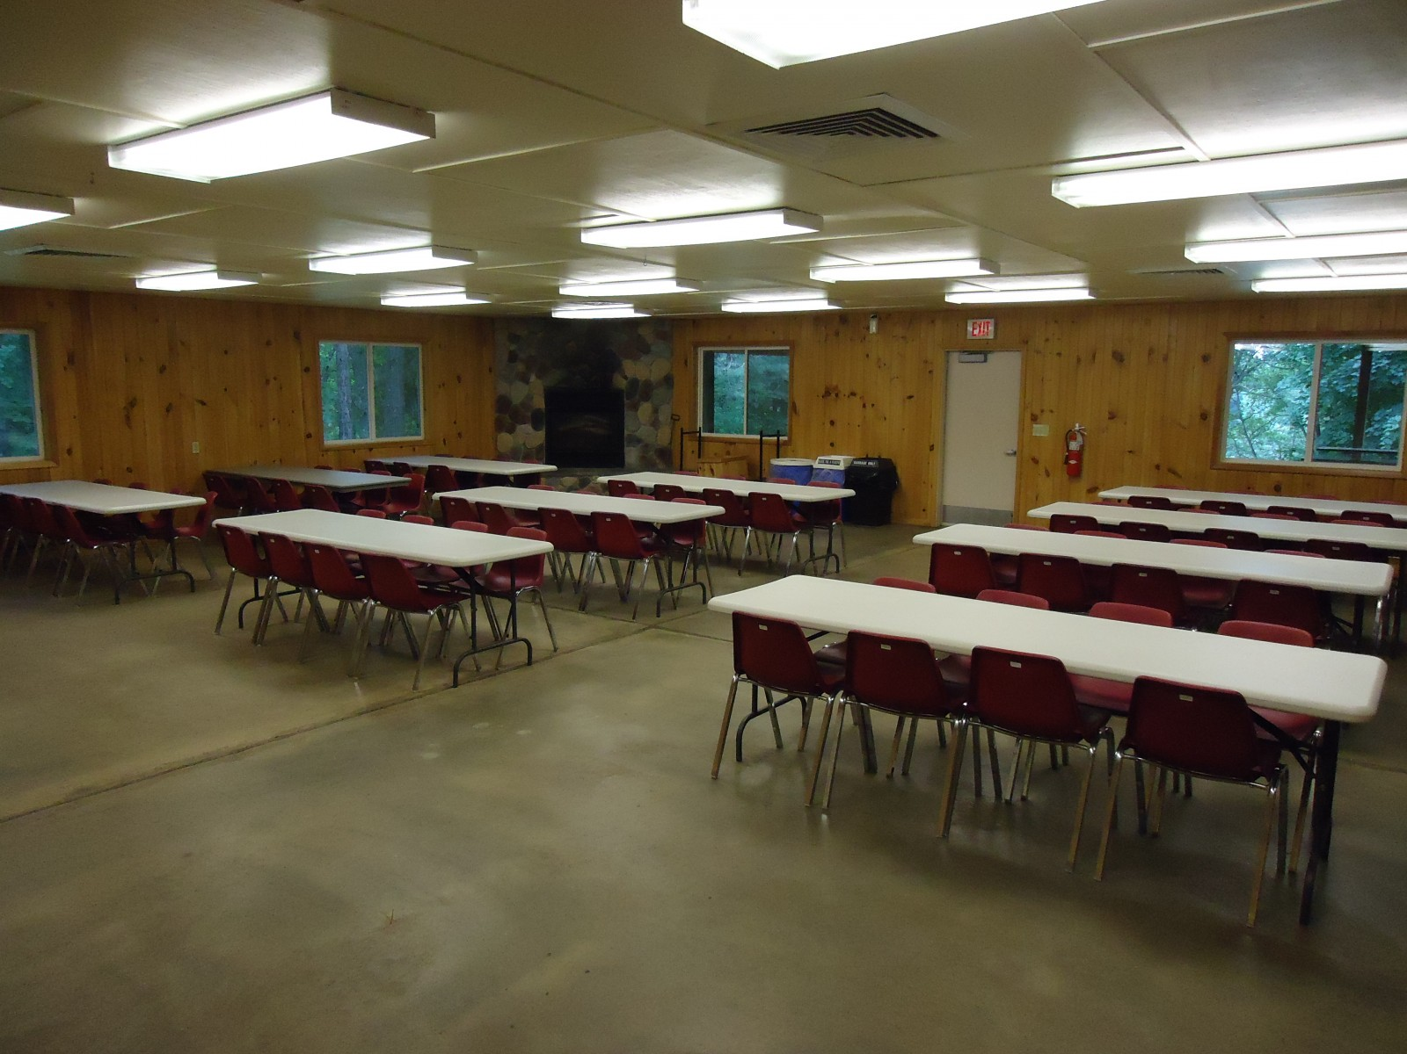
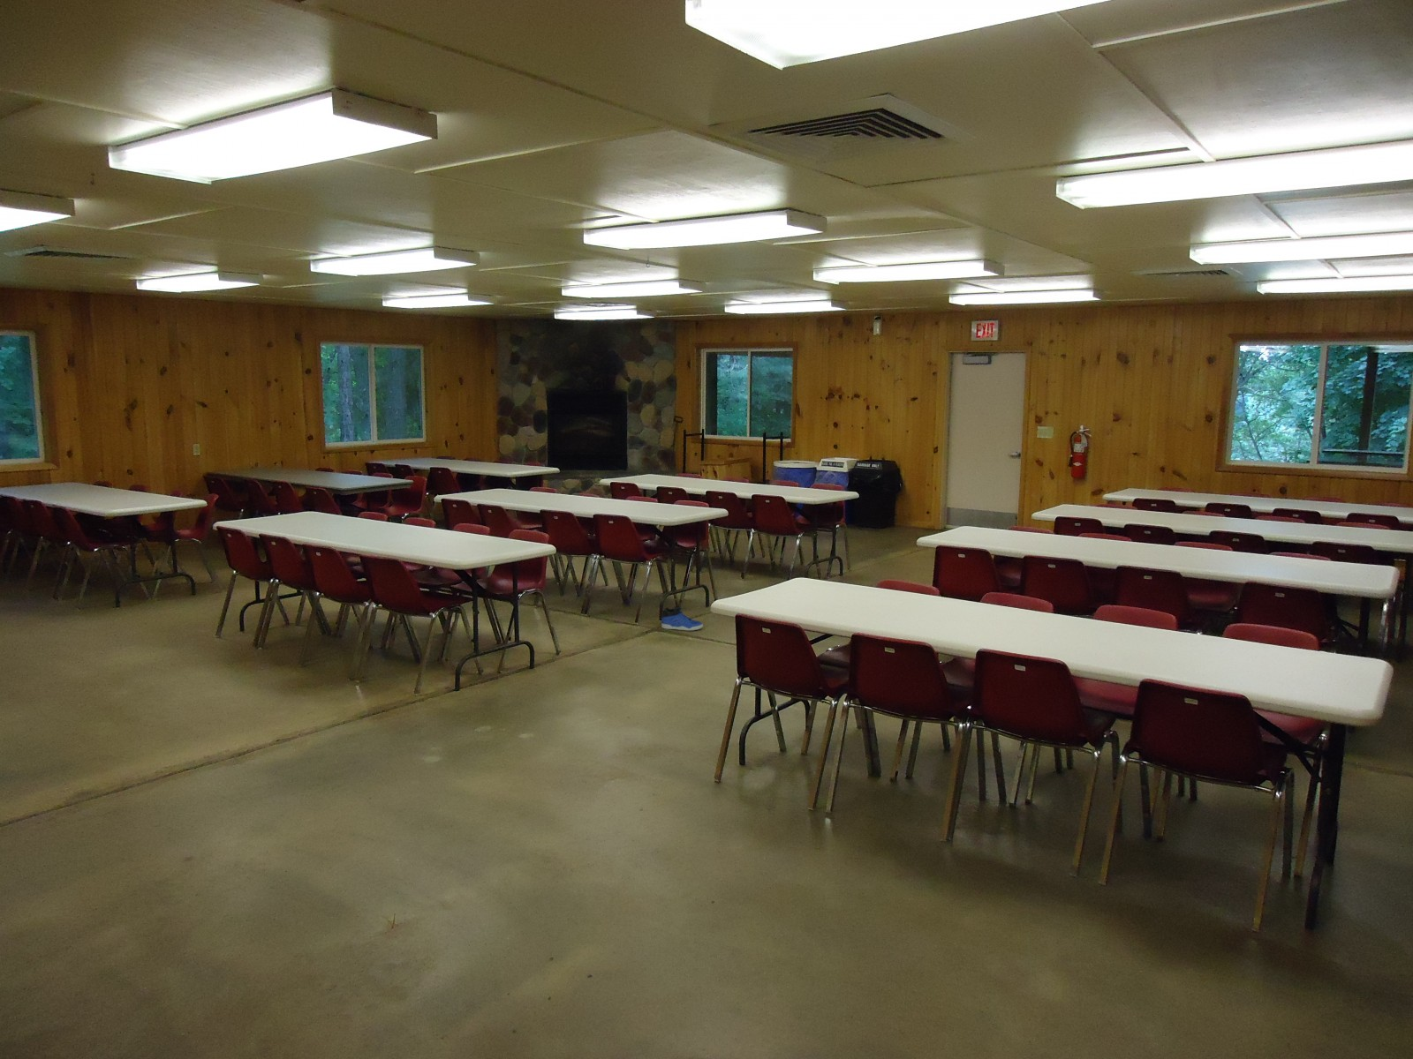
+ sneaker [661,604,704,632]
